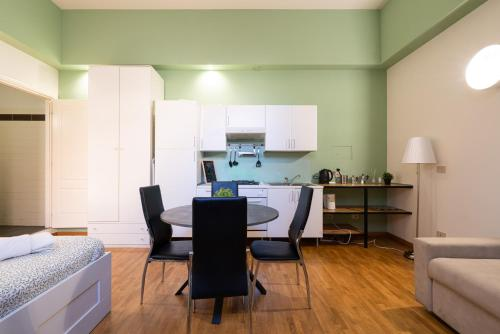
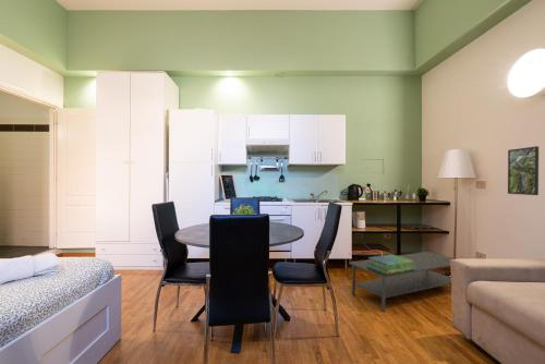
+ coffee table [348,251,457,313]
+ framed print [507,145,540,196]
+ stack of books [366,253,415,275]
